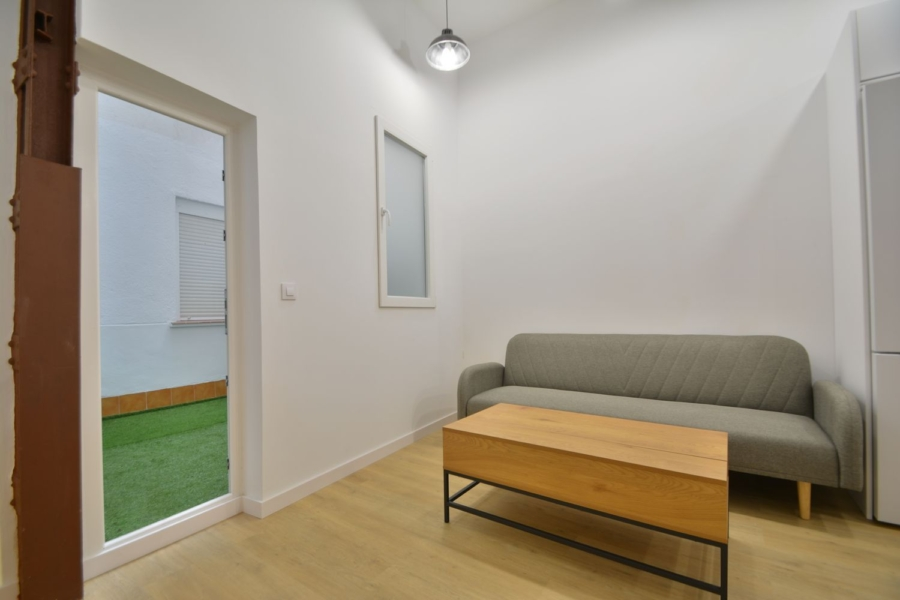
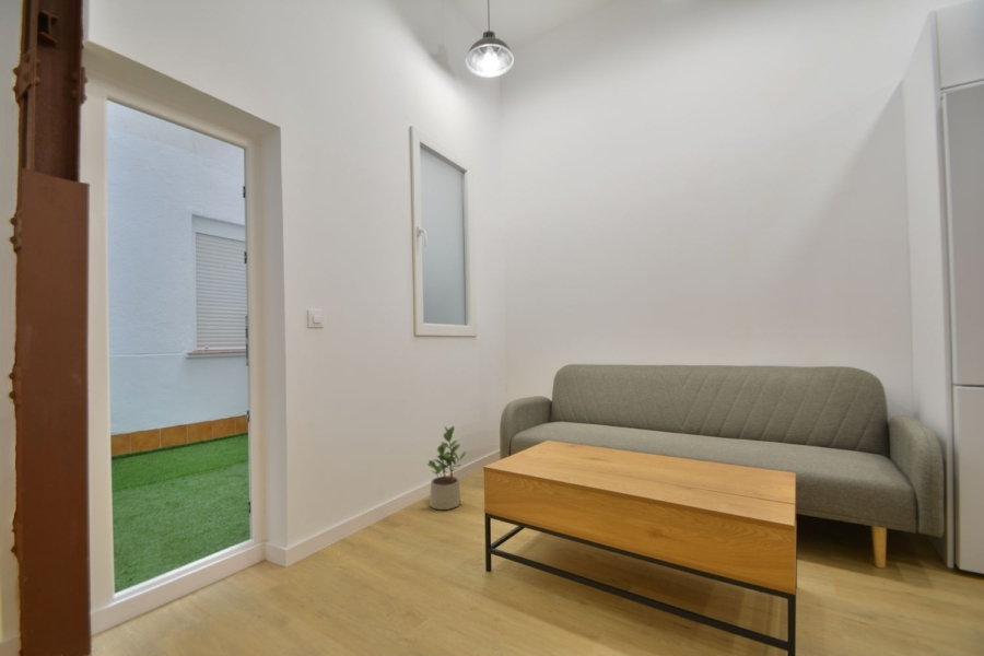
+ potted plant [426,425,467,511]
